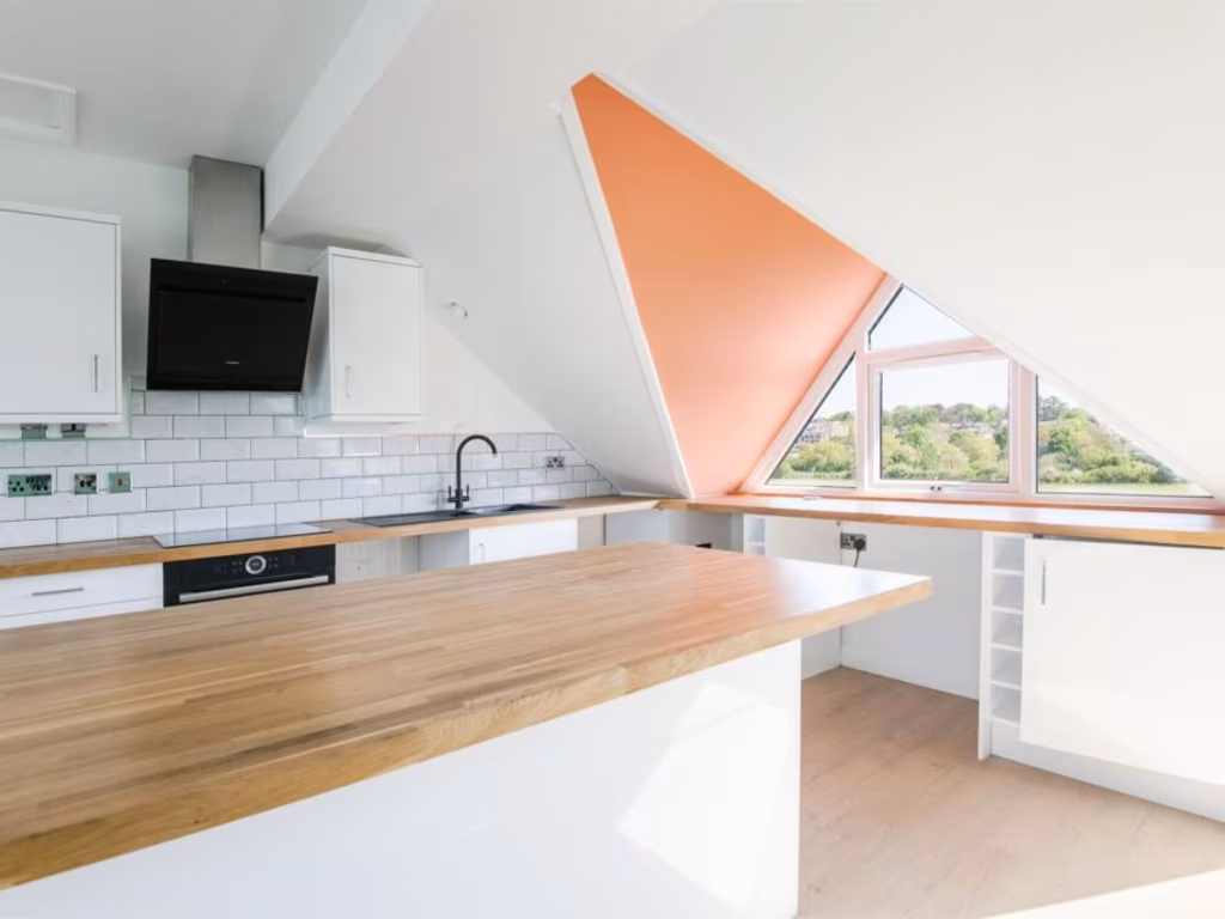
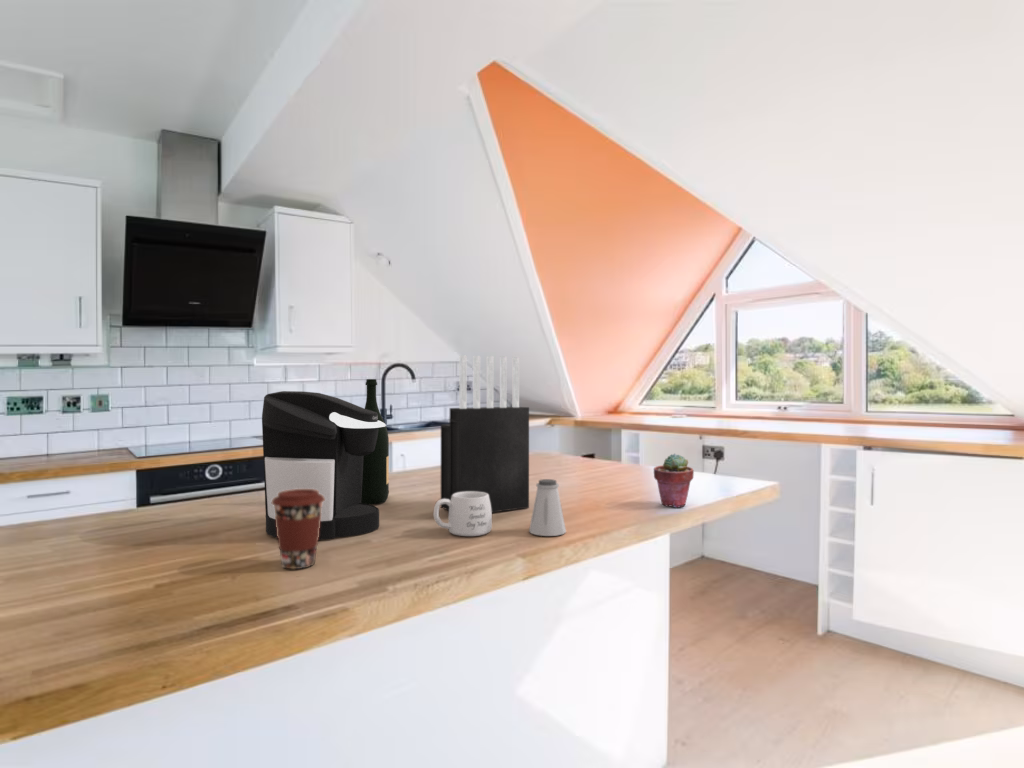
+ potted succulent [653,452,695,508]
+ knife block [440,354,530,513]
+ saltshaker [528,478,567,537]
+ wine bottle [361,378,390,505]
+ mug [433,491,493,537]
+ coffee maker [261,390,386,541]
+ coffee cup [272,489,325,570]
